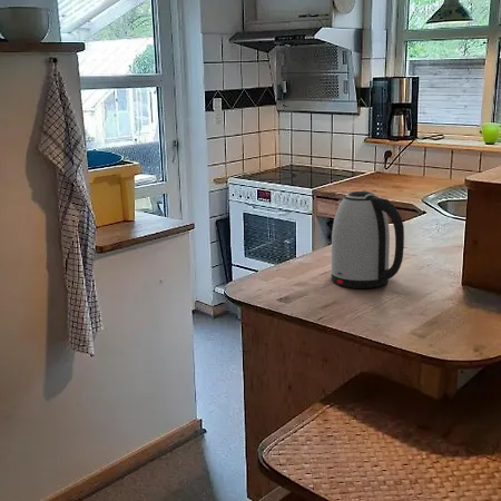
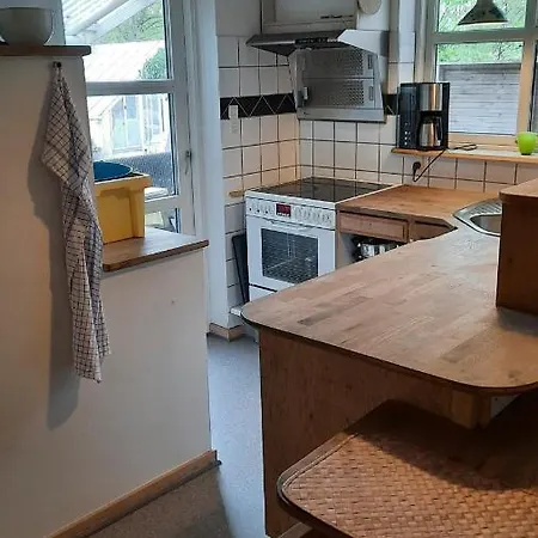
- kettle [330,190,405,289]
